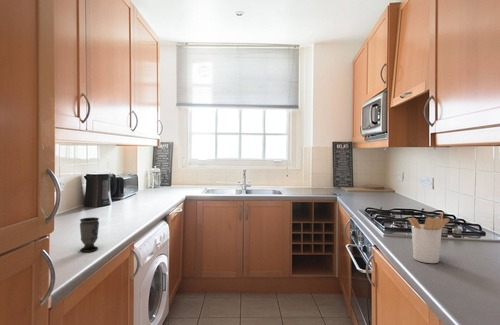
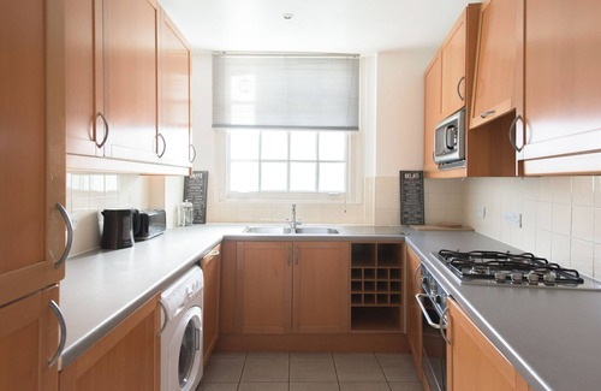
- utensil holder [407,211,451,264]
- cup [79,216,100,253]
